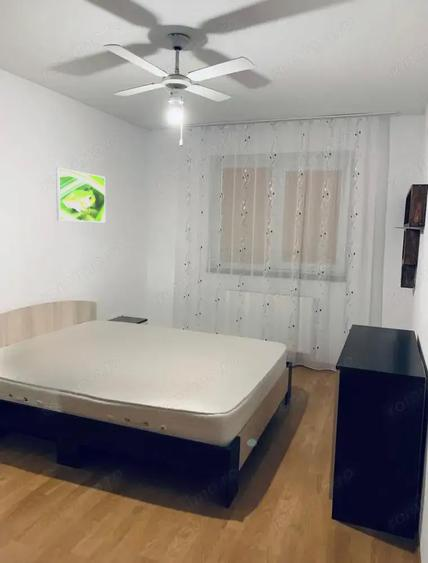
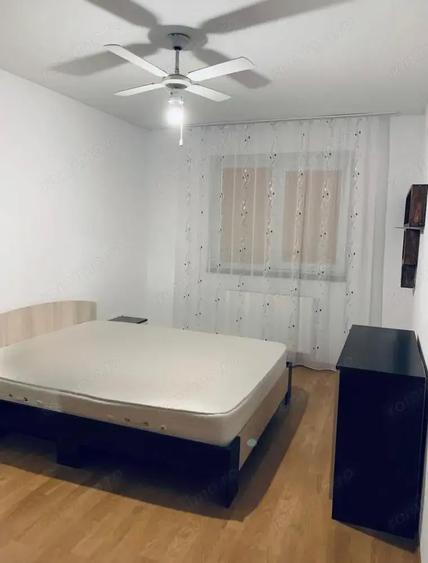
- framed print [55,167,106,223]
